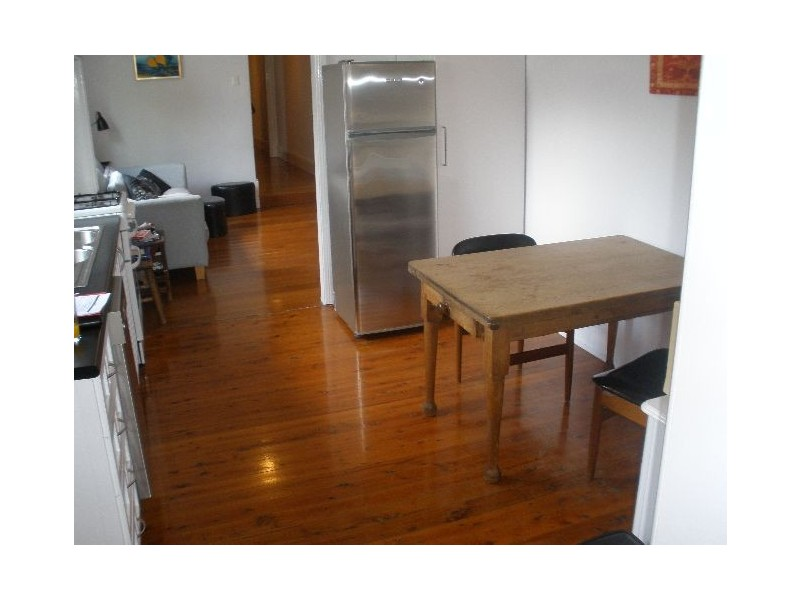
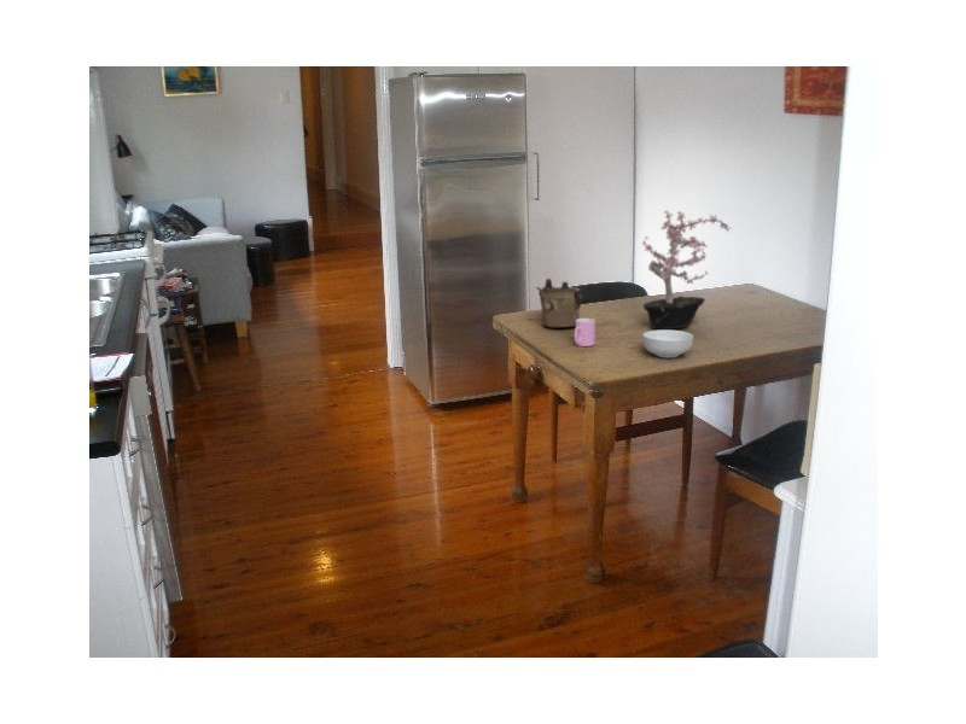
+ cup [574,317,597,348]
+ potted plant [641,209,732,331]
+ cereal bowl [641,329,694,358]
+ teapot [535,278,583,329]
